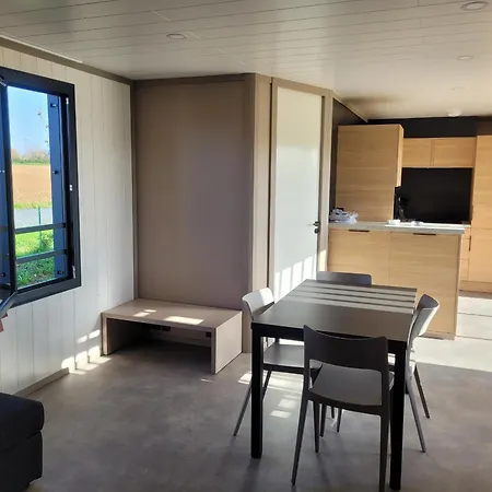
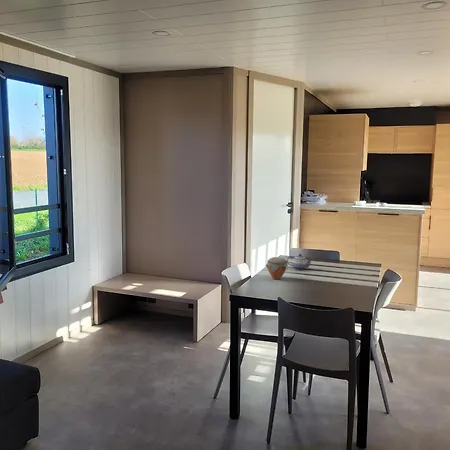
+ jar [264,256,289,280]
+ teapot [286,253,313,271]
